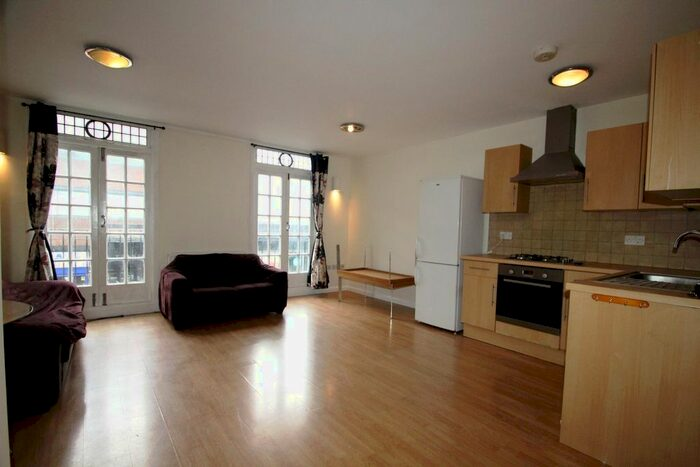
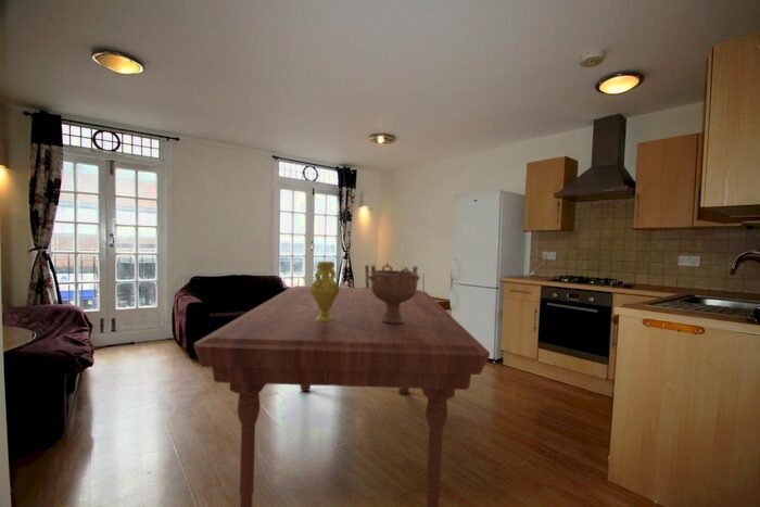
+ vase [311,261,341,321]
+ dining table [192,284,491,507]
+ decorative bowl [367,263,421,324]
